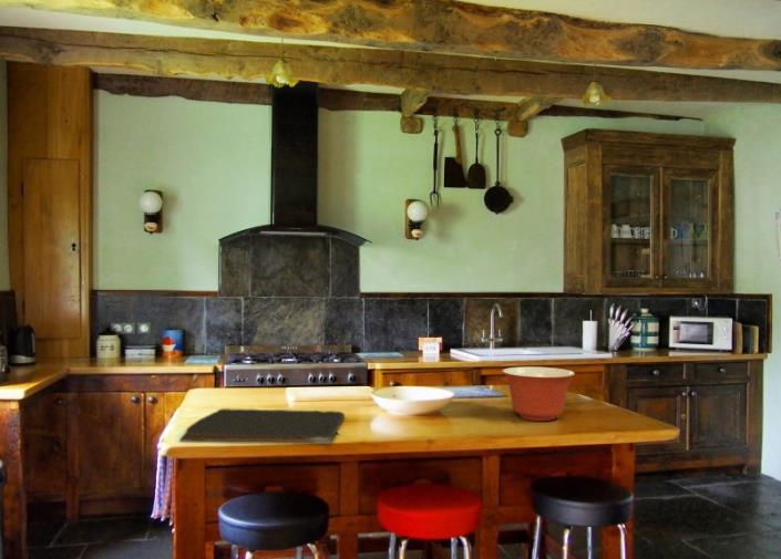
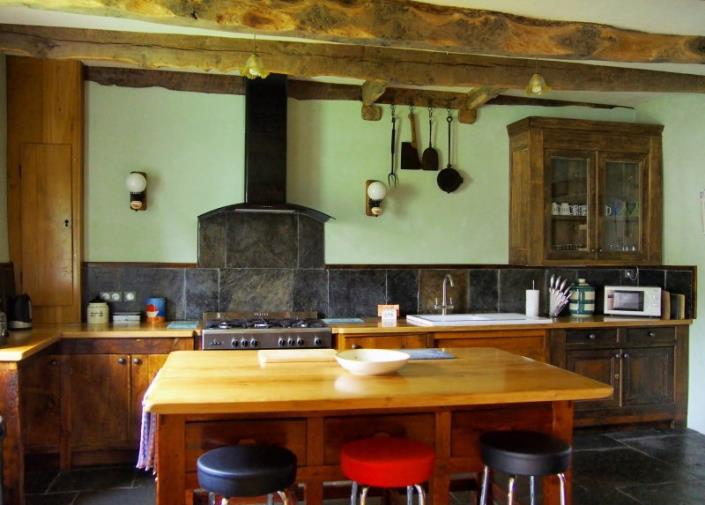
- cutting board [178,407,346,445]
- mixing bowl [501,366,576,422]
